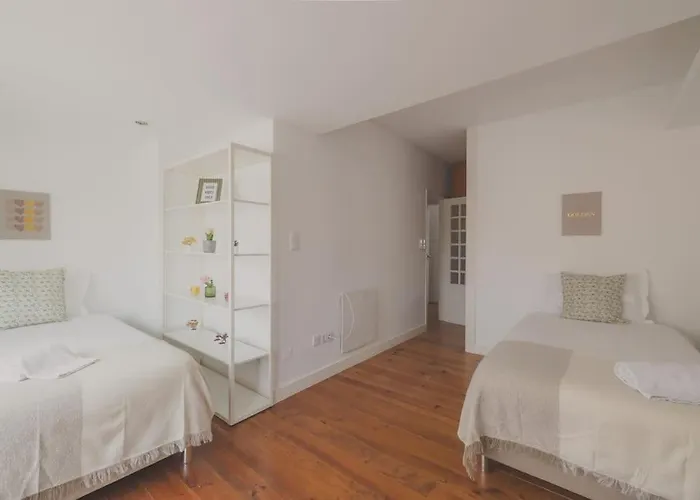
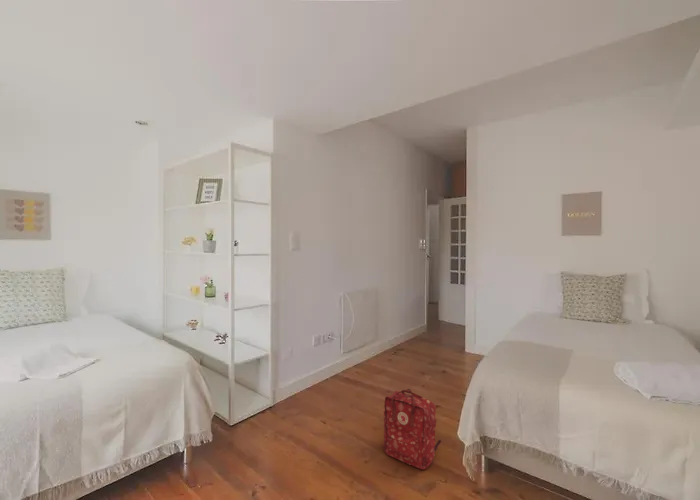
+ backpack [382,388,442,470]
